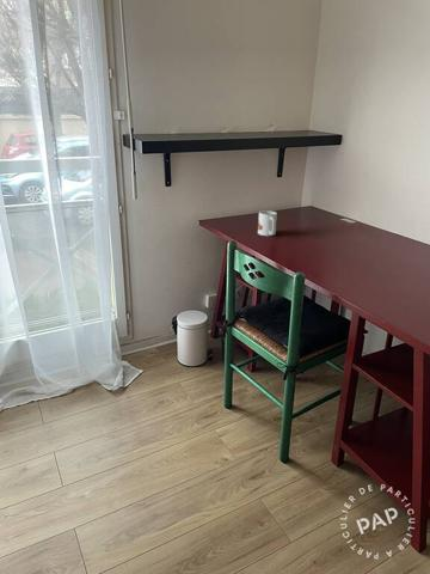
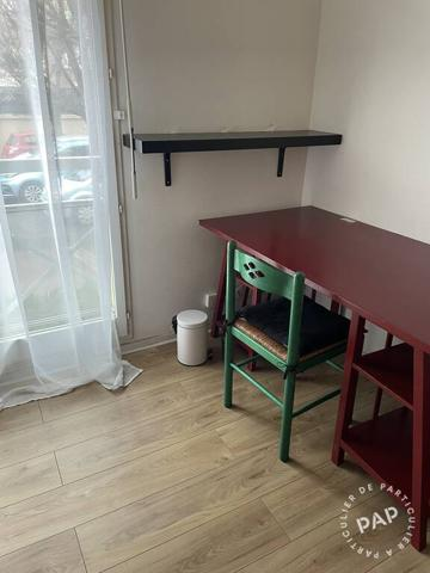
- mug [257,209,278,237]
